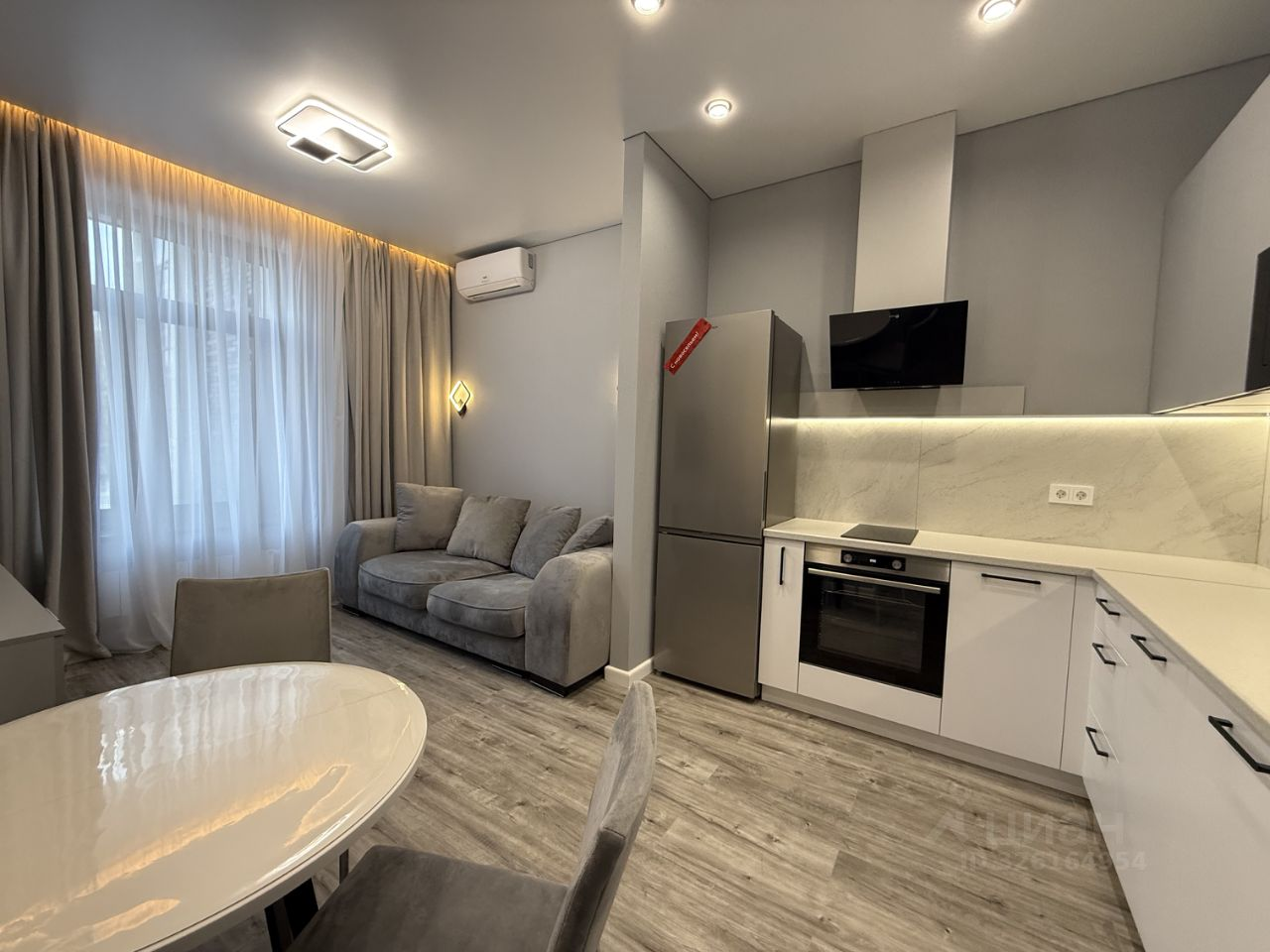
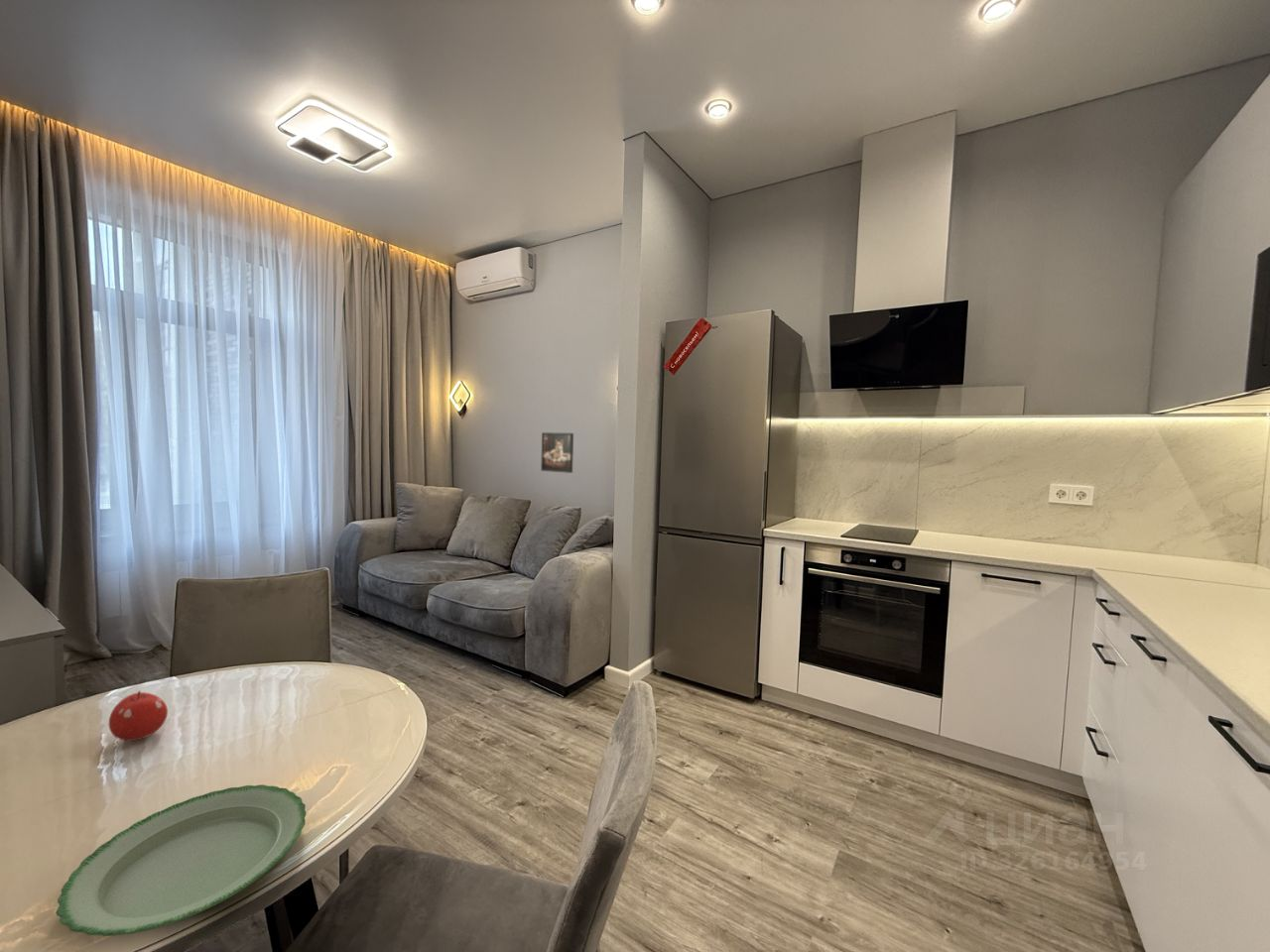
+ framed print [540,431,574,474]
+ plate [56,783,307,937]
+ fruit [108,690,169,742]
